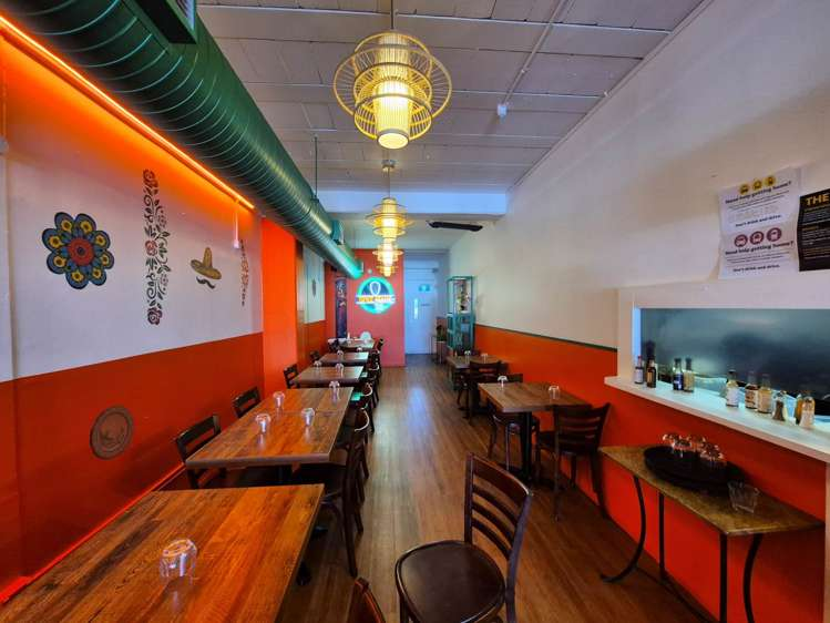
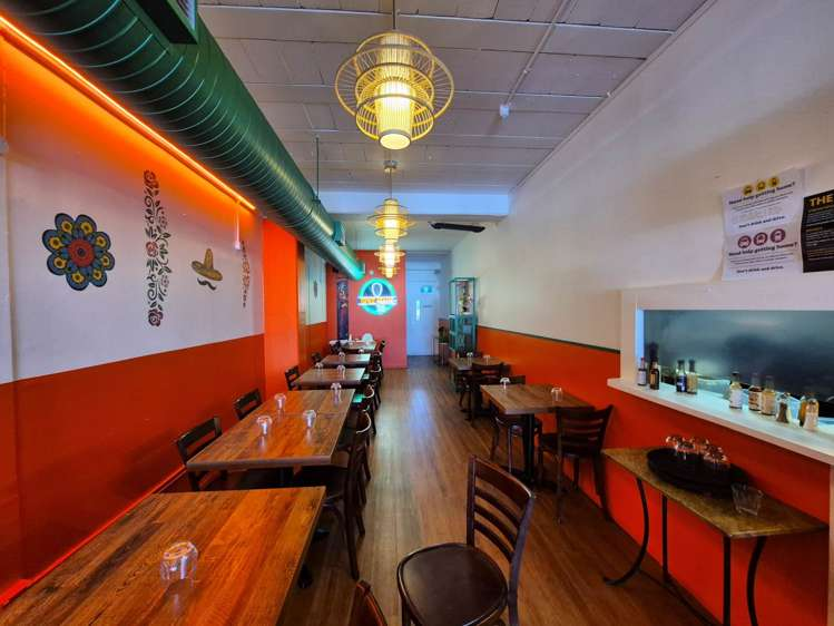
- decorative plate [89,405,135,461]
